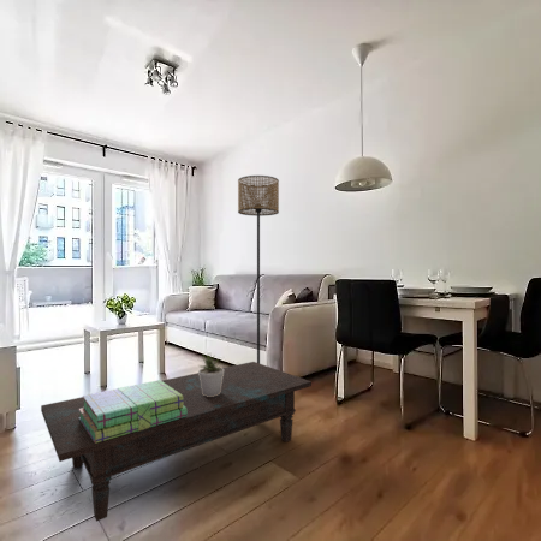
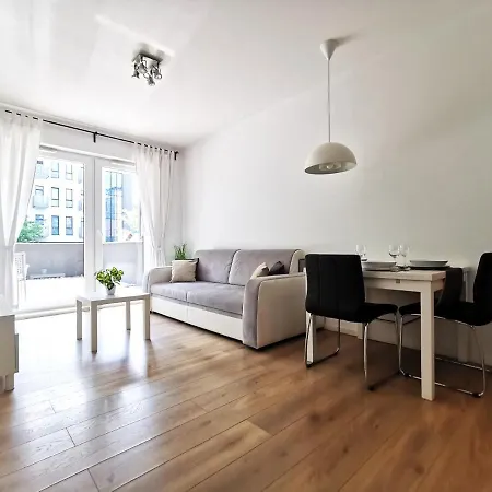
- floor lamp [237,174,280,364]
- stack of books [79,379,188,444]
- potted plant [197,353,224,397]
- coffee table [40,361,313,523]
